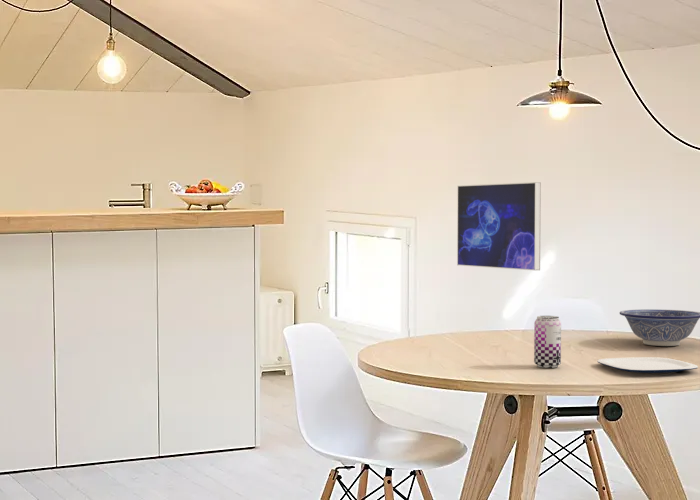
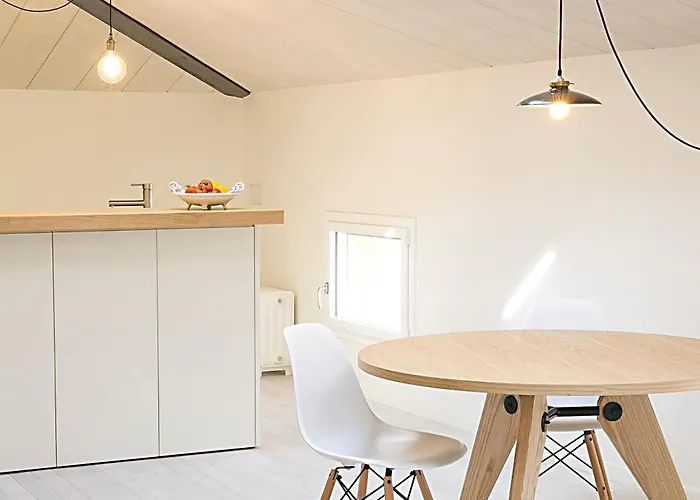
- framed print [456,181,542,271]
- decorative bowl [619,308,700,347]
- beer can [533,315,562,369]
- plate [596,356,699,374]
